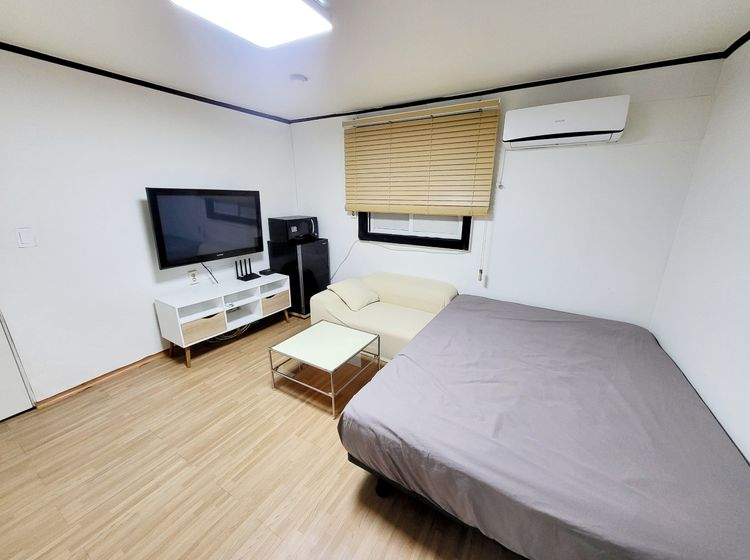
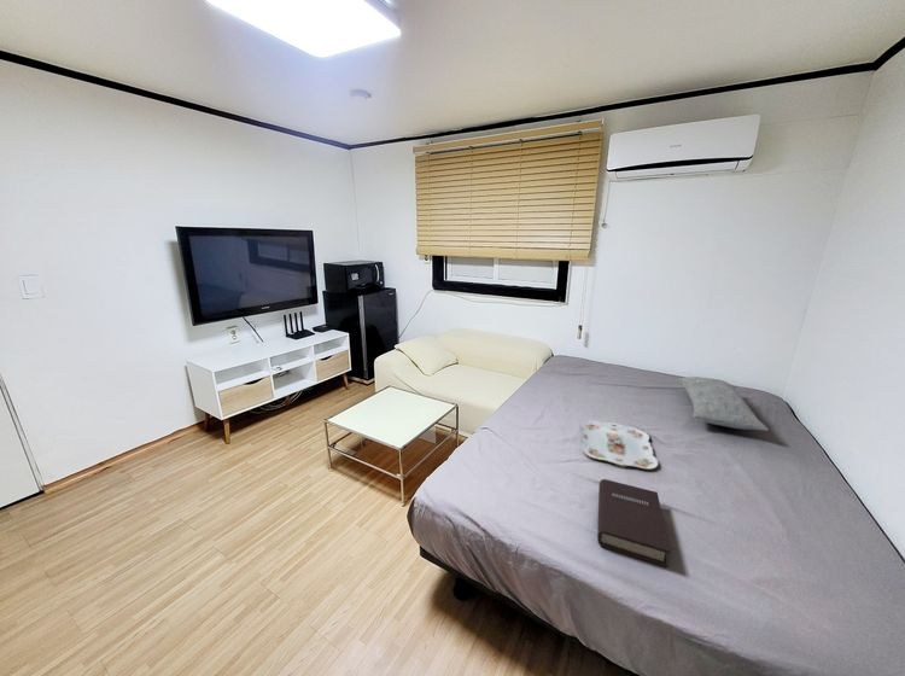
+ pillow [678,375,770,432]
+ book [596,478,671,569]
+ serving tray [580,419,659,471]
